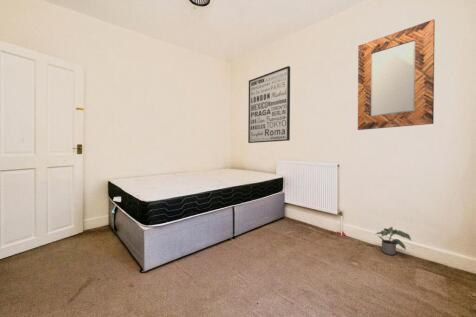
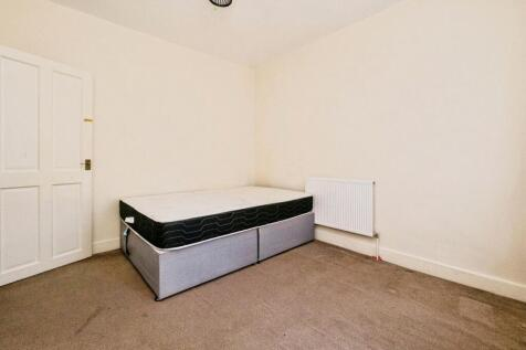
- home mirror [357,18,436,131]
- potted plant [375,226,412,256]
- wall art [247,65,291,144]
